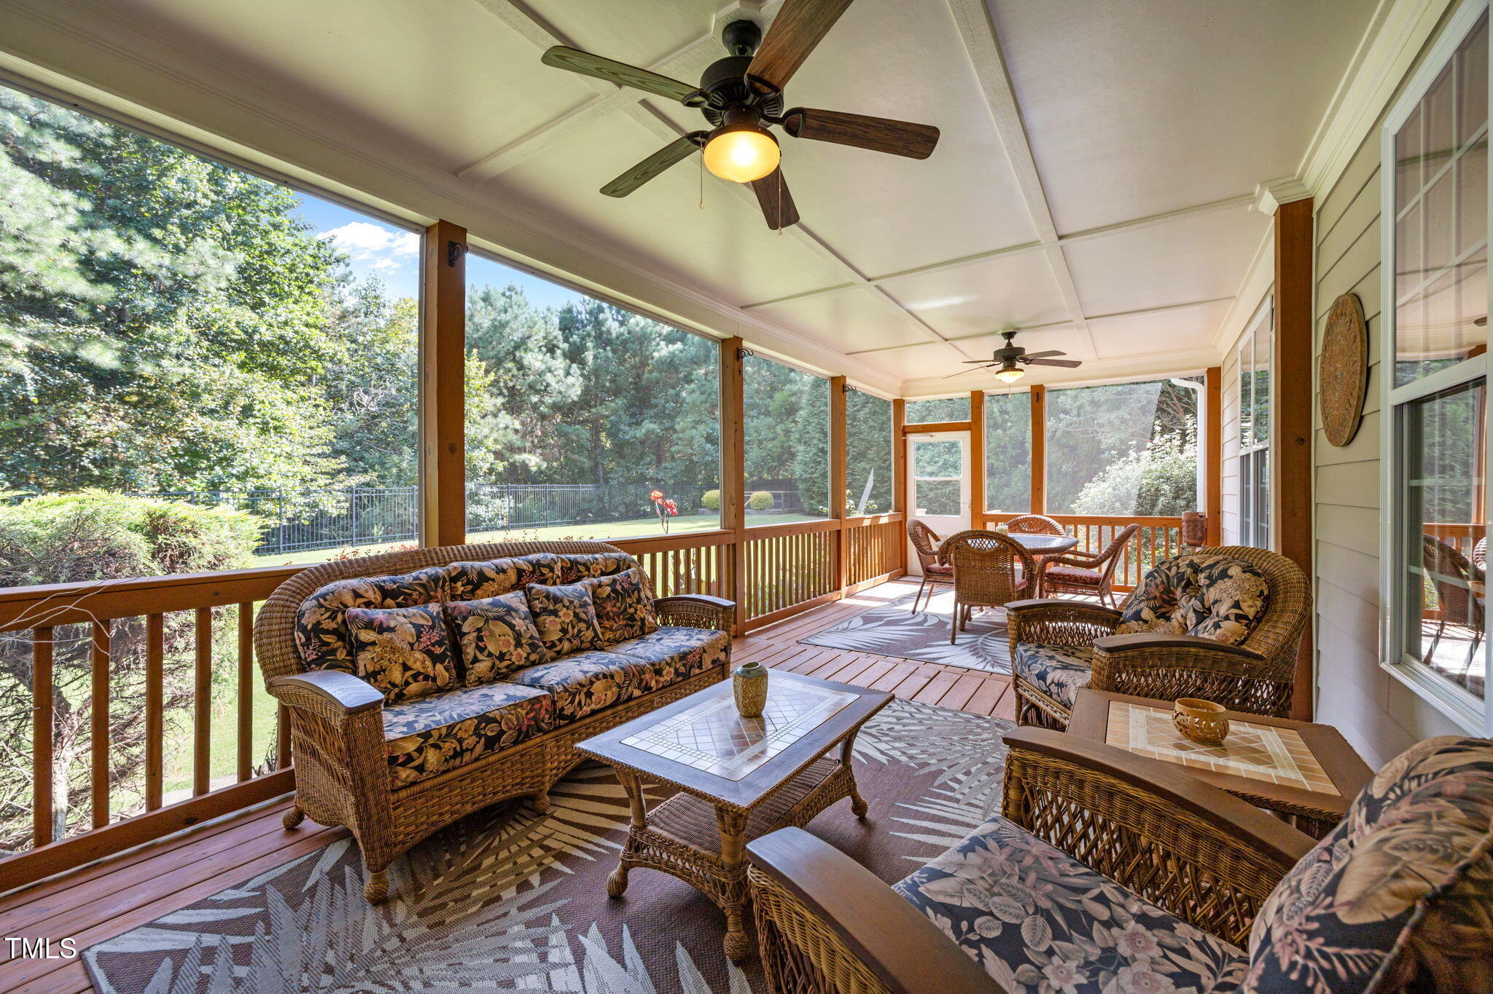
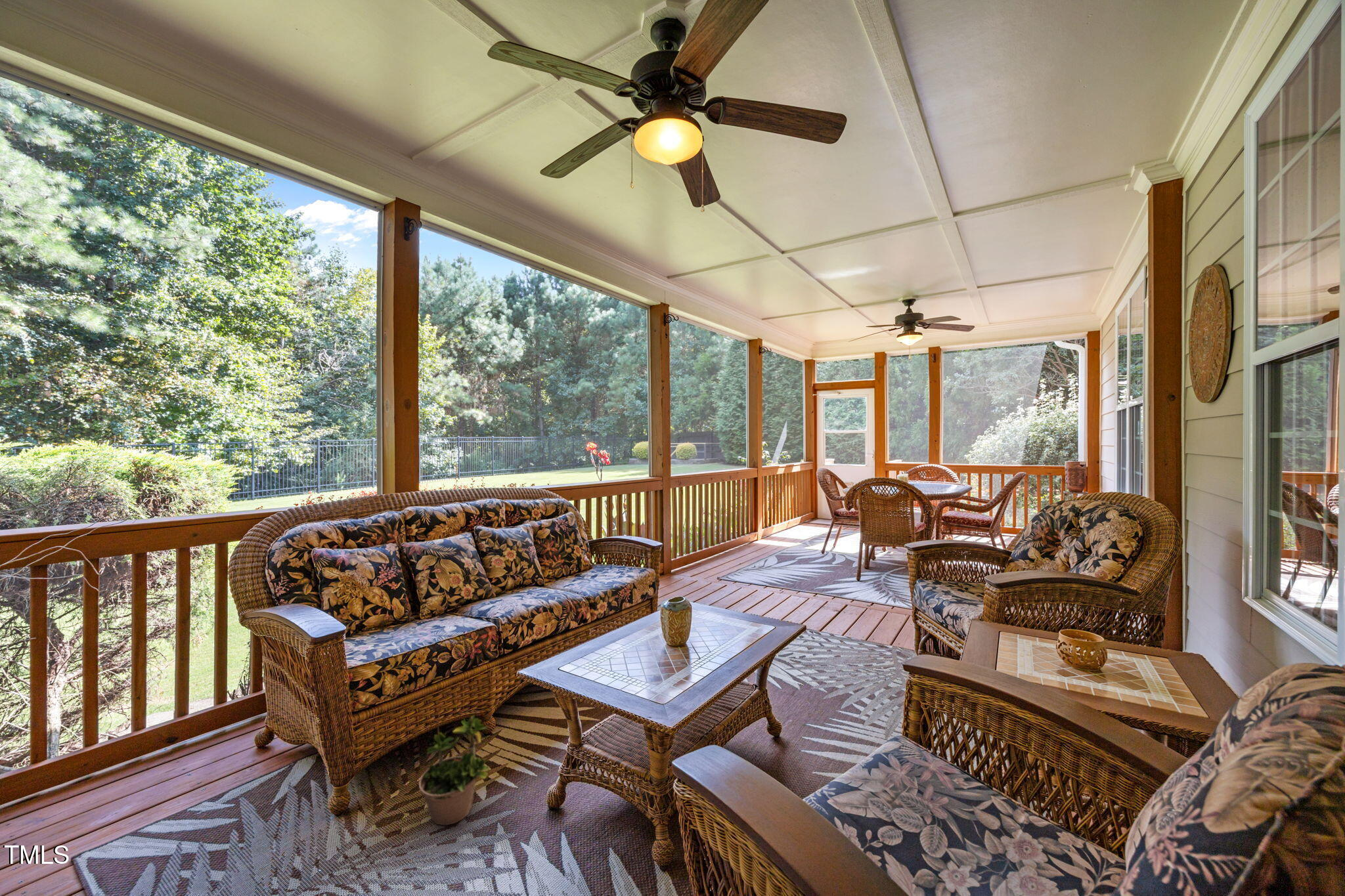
+ potted plant [418,710,490,826]
